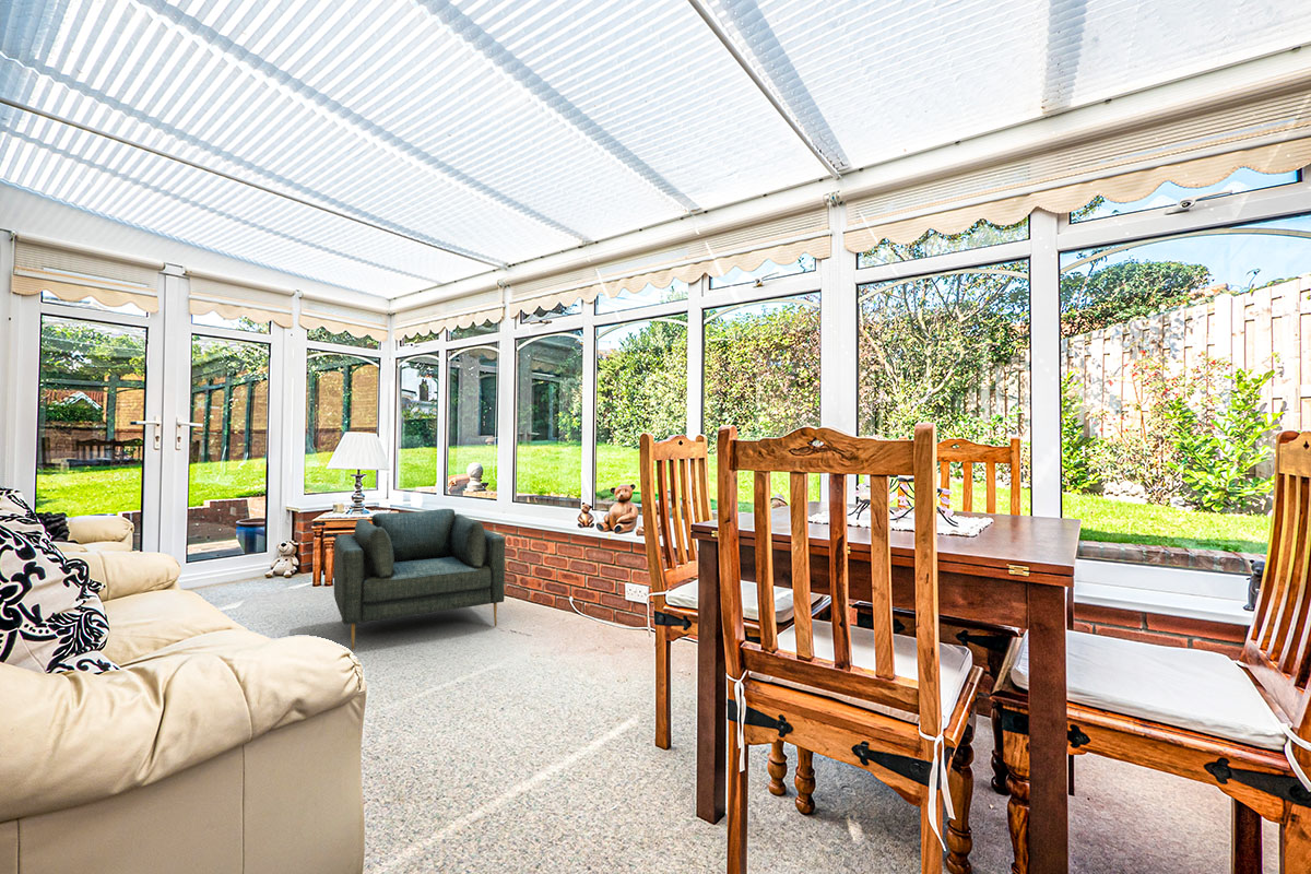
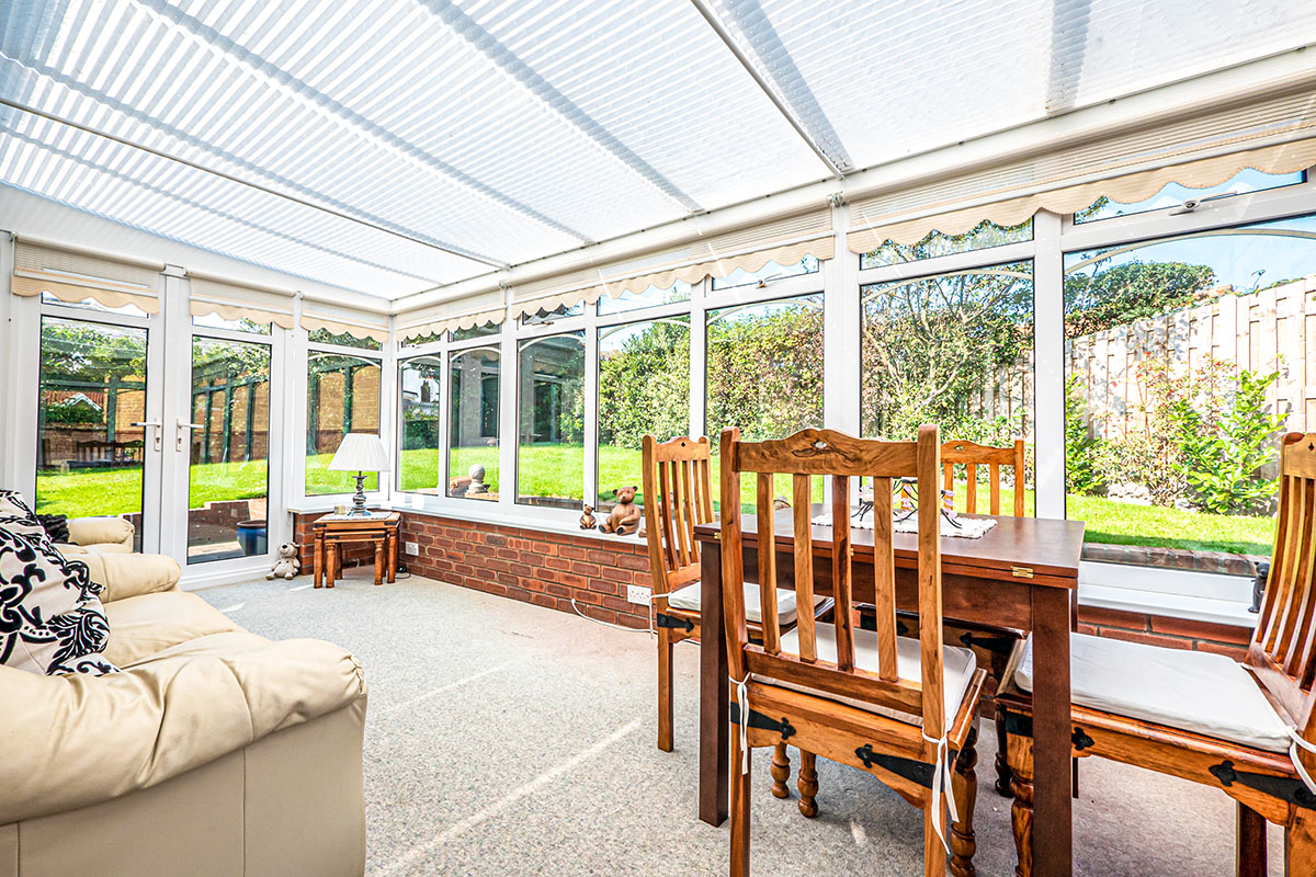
- armchair [333,508,506,650]
